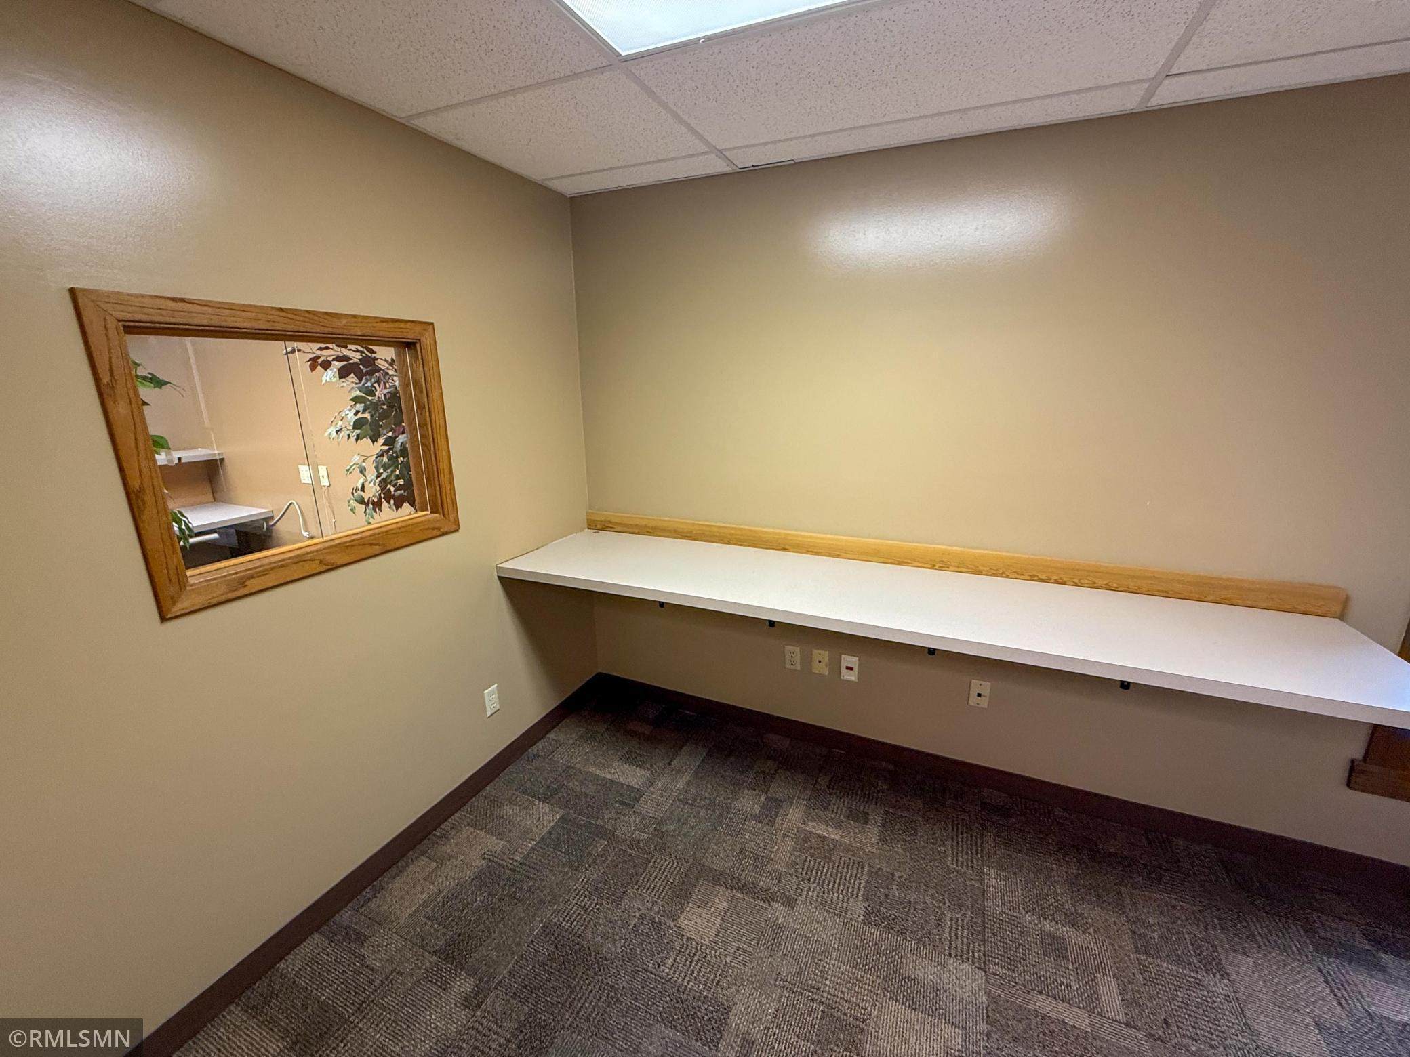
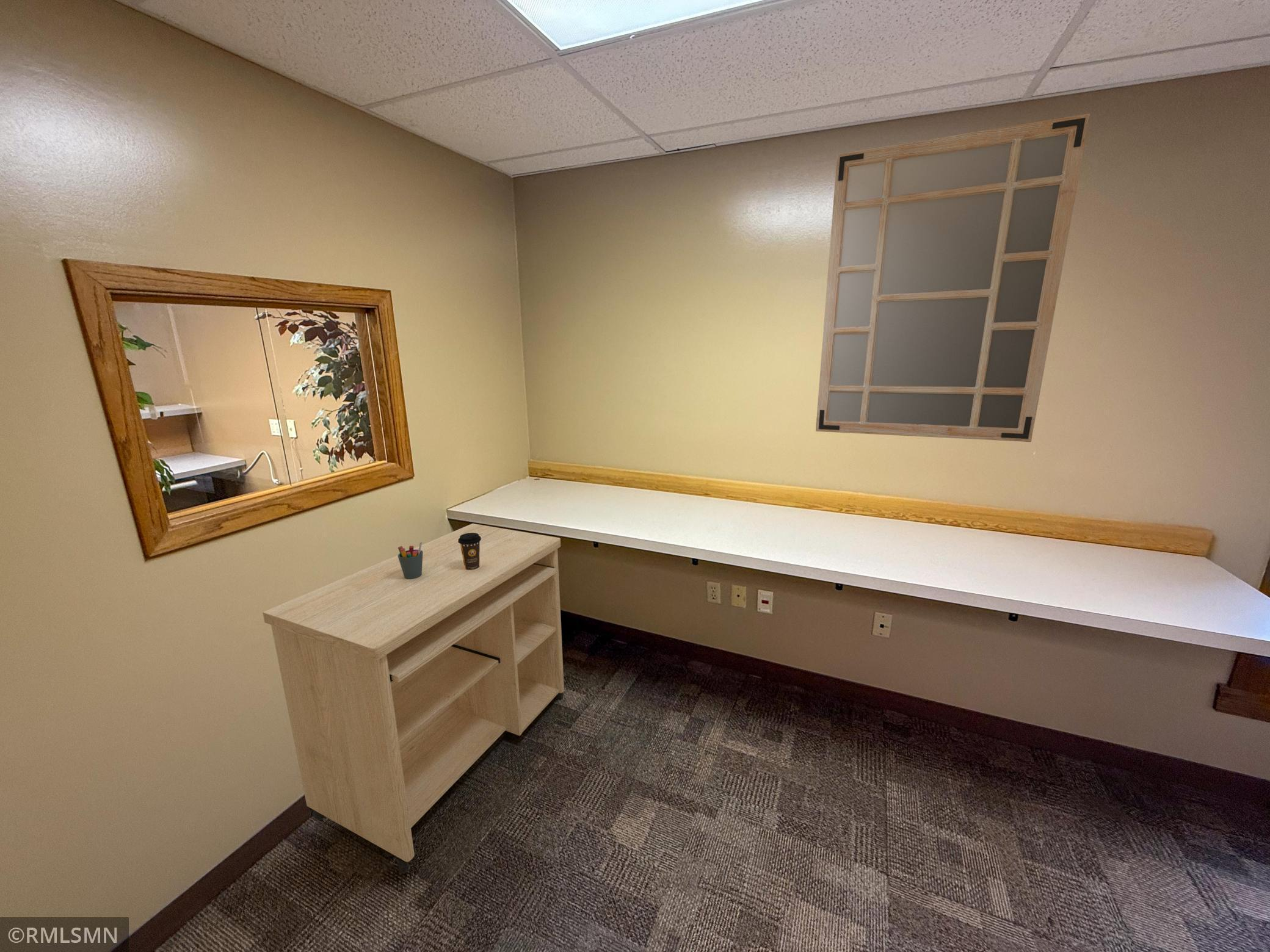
+ mirror [815,113,1090,442]
+ pen holder [397,541,423,579]
+ desk [262,523,565,875]
+ coffee cup [458,533,481,571]
